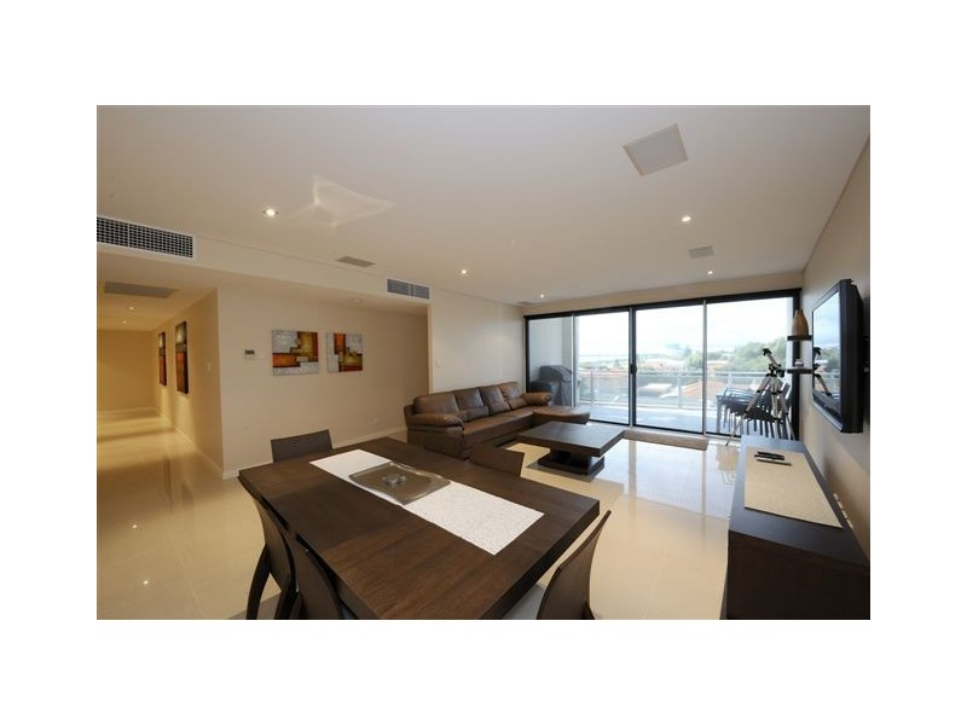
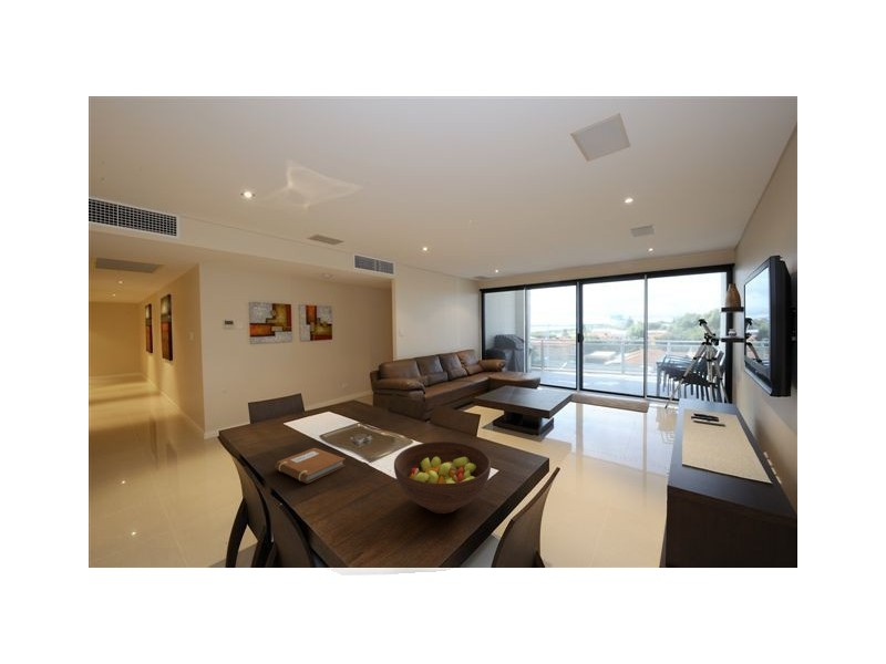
+ fruit bowl [393,440,492,515]
+ notebook [274,447,347,485]
